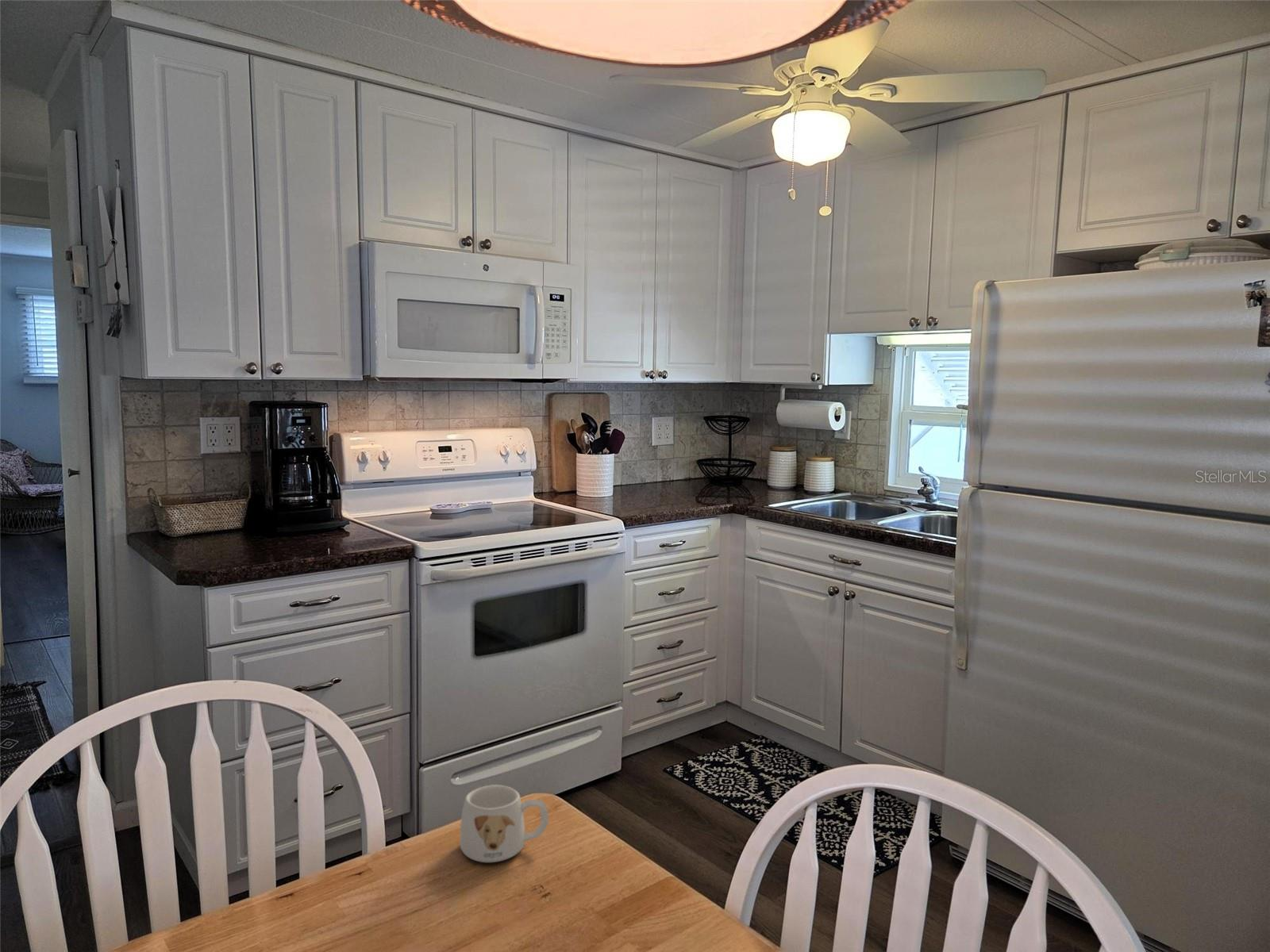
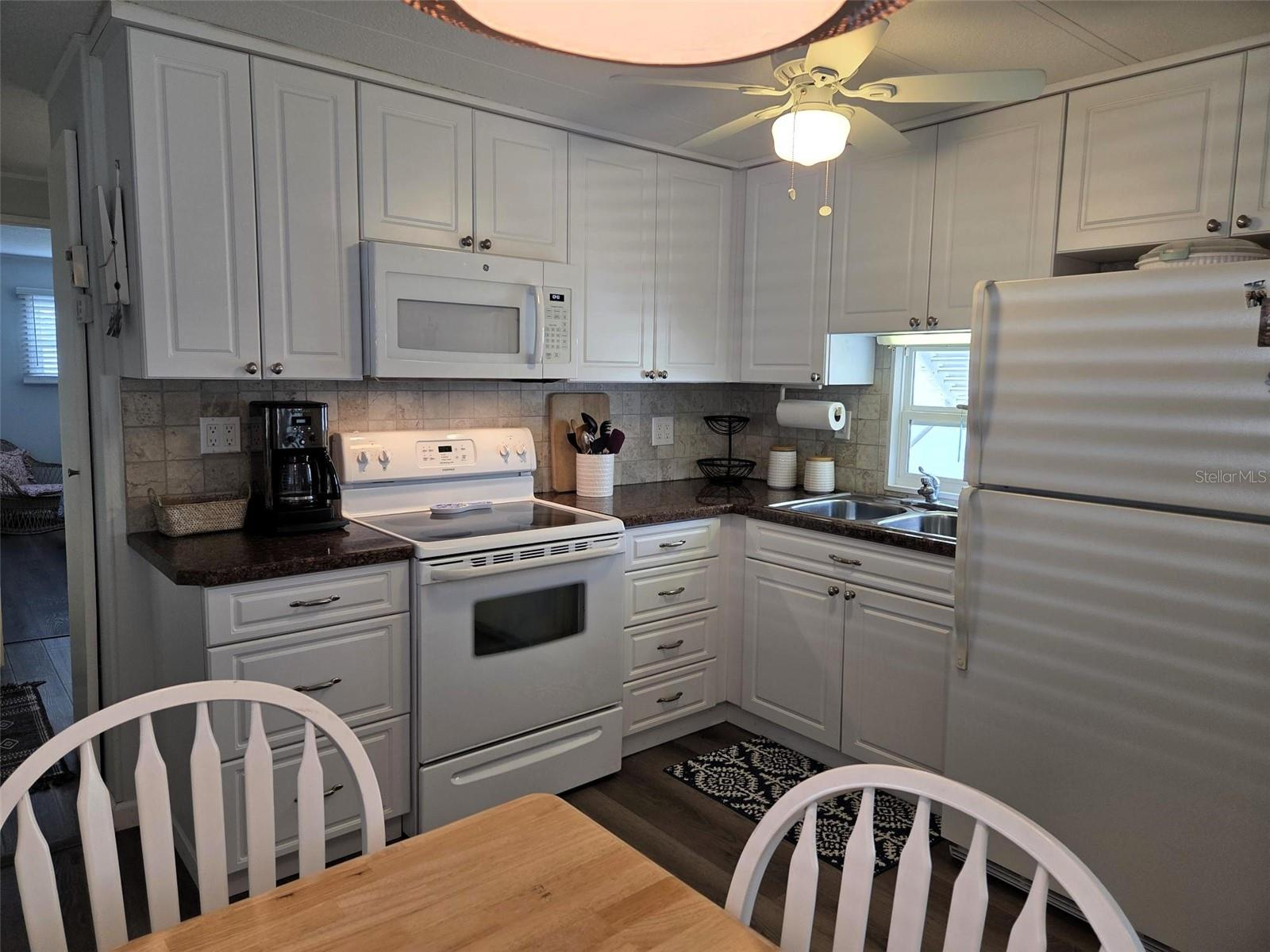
- mug [460,784,549,863]
